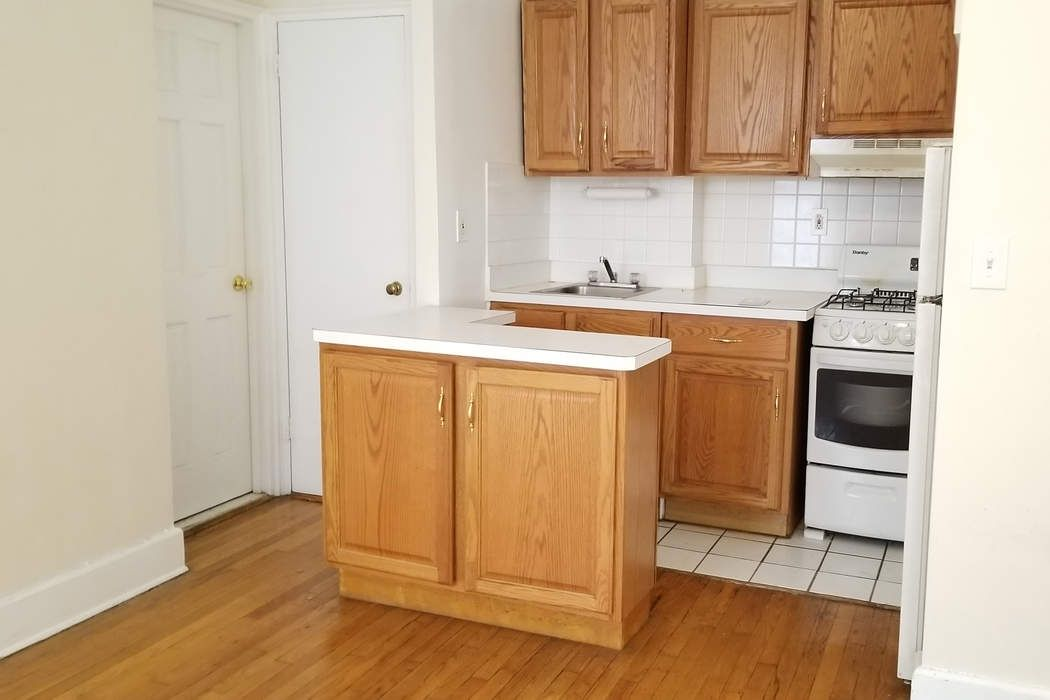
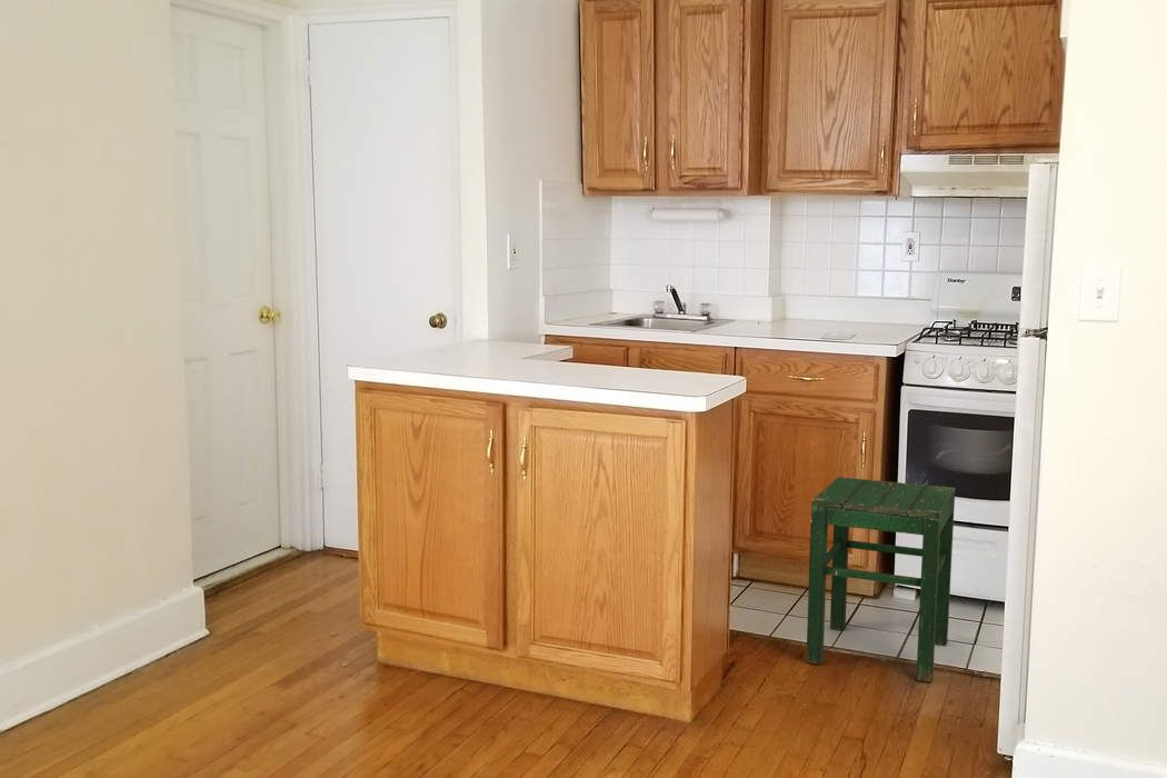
+ stool [805,476,956,684]
